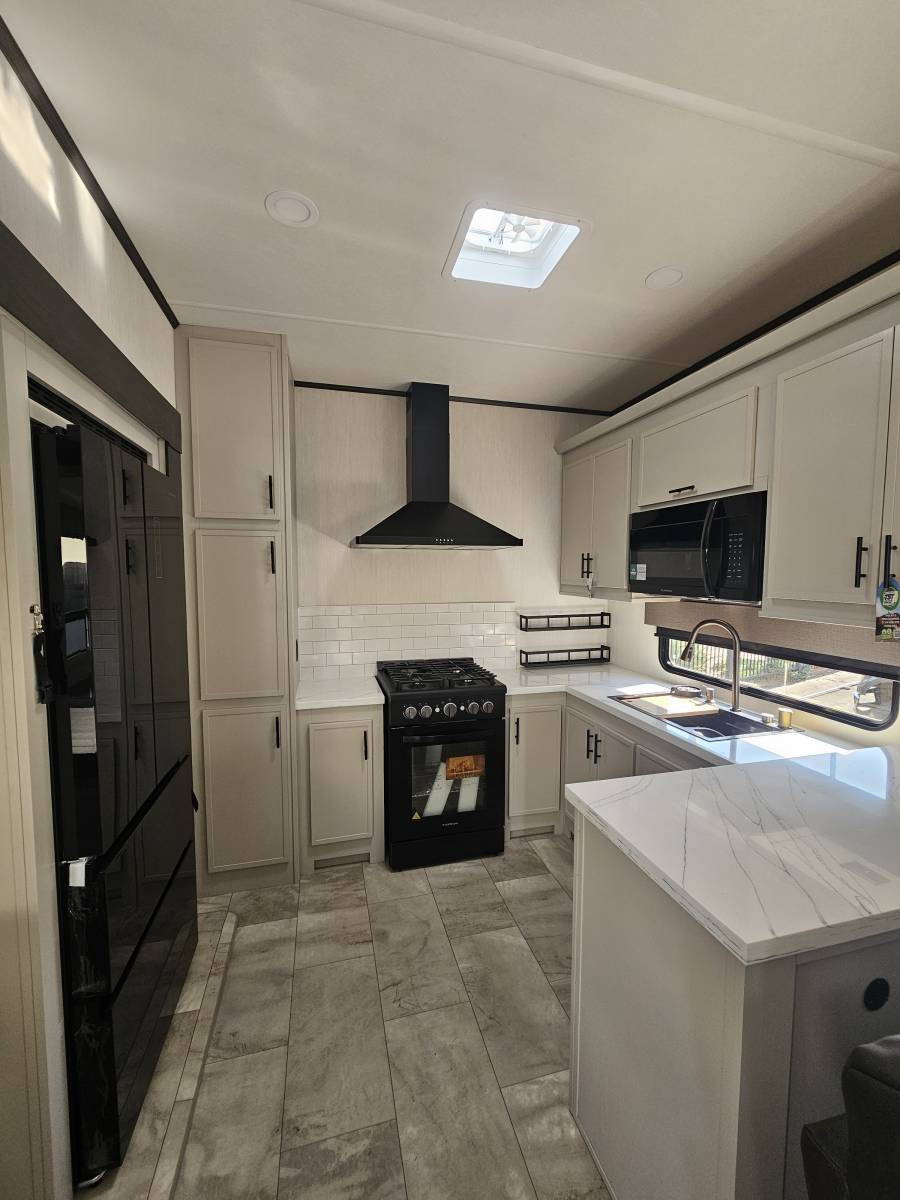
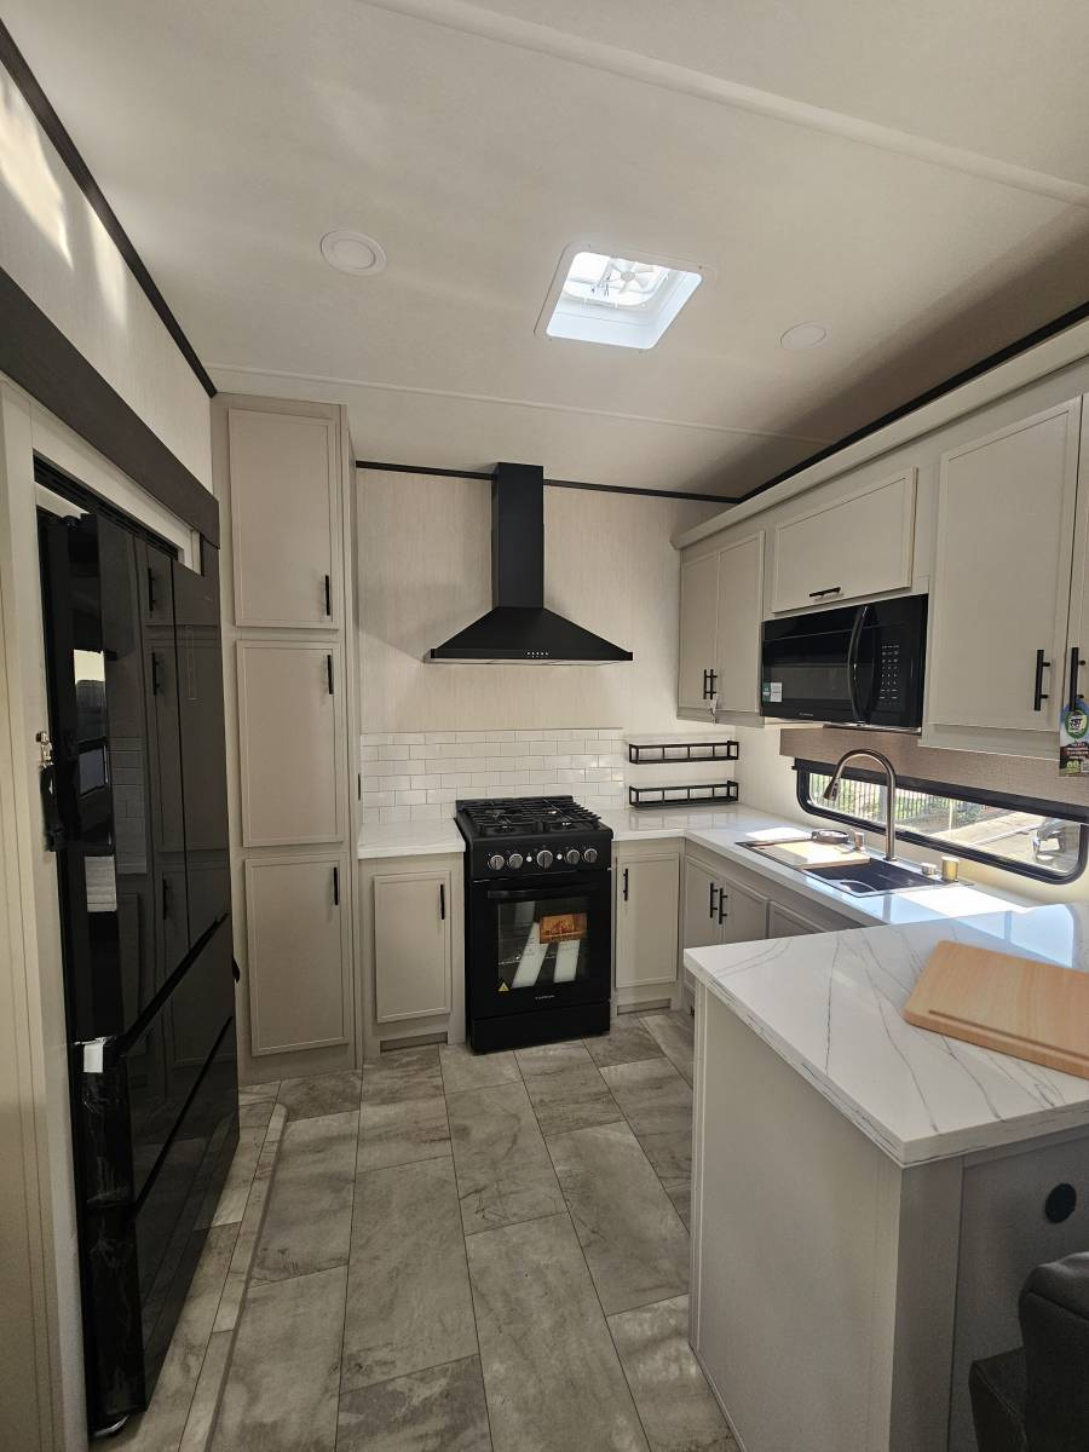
+ cutting board [903,939,1089,1081]
